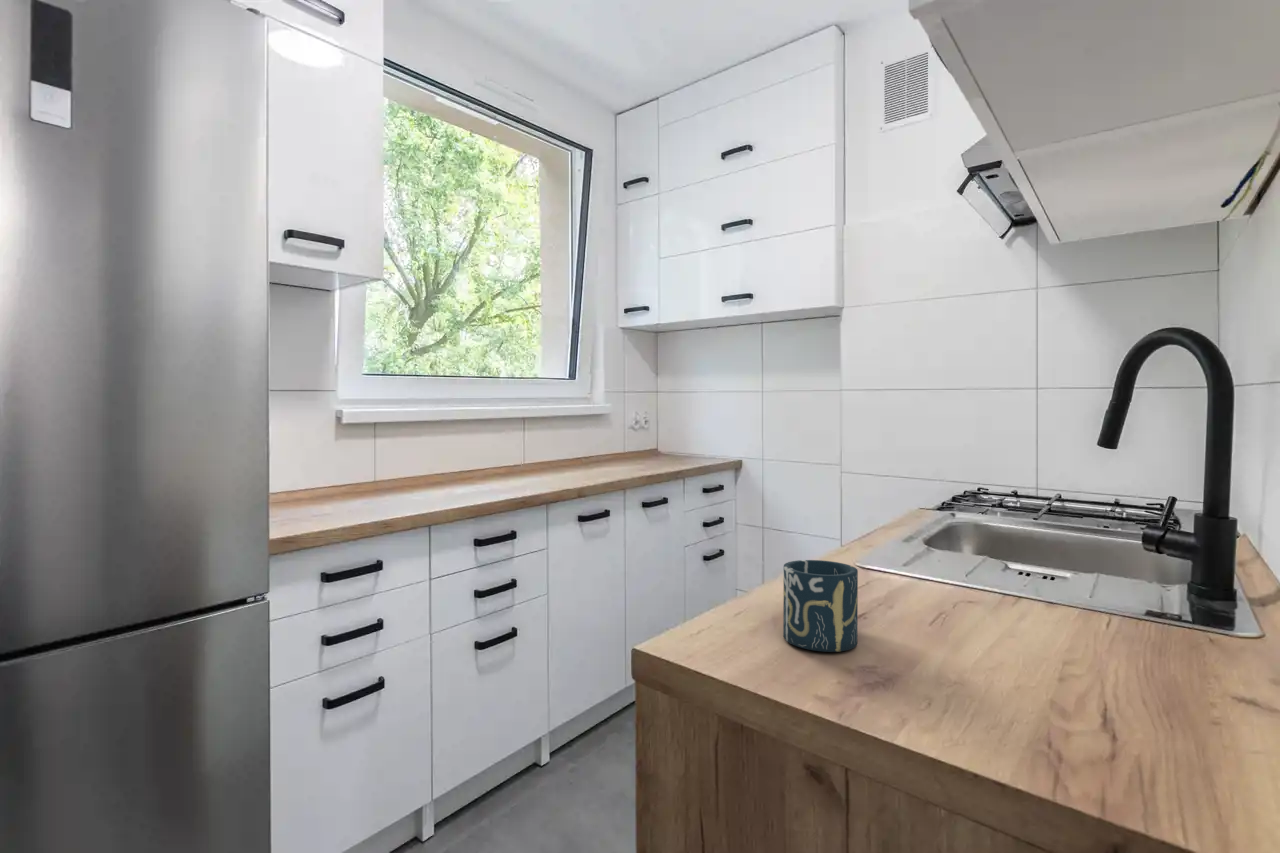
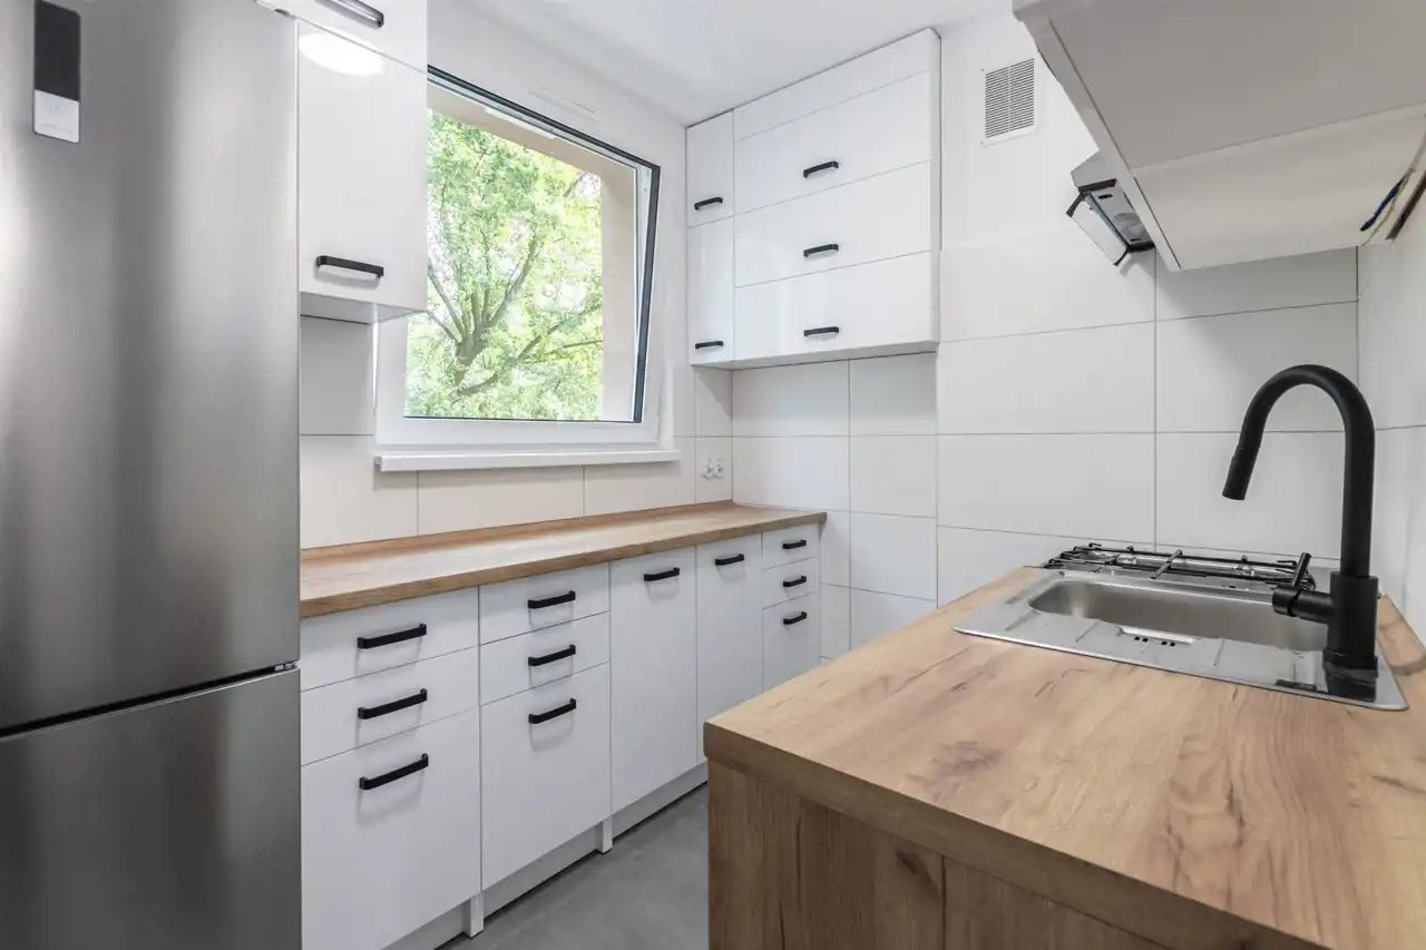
- cup [782,559,859,653]
